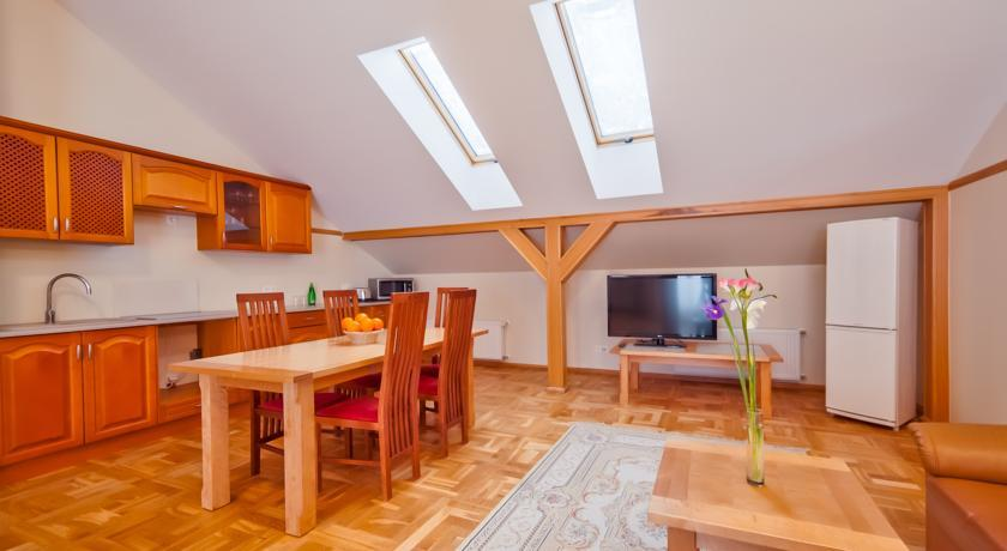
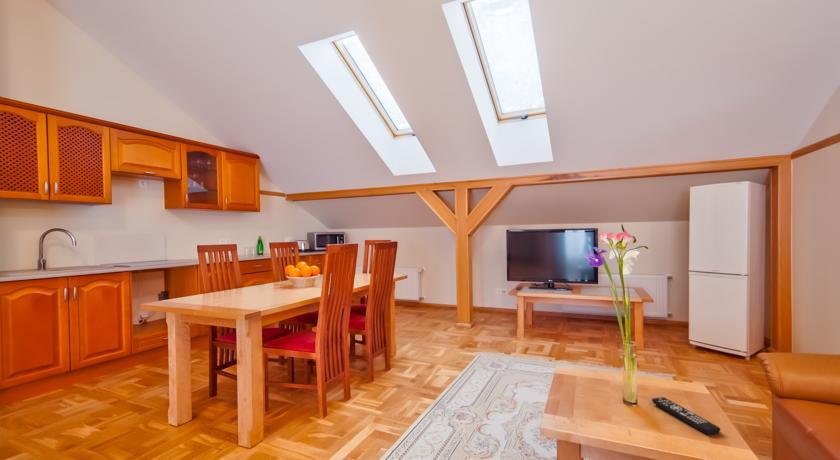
+ remote control [651,396,721,436]
